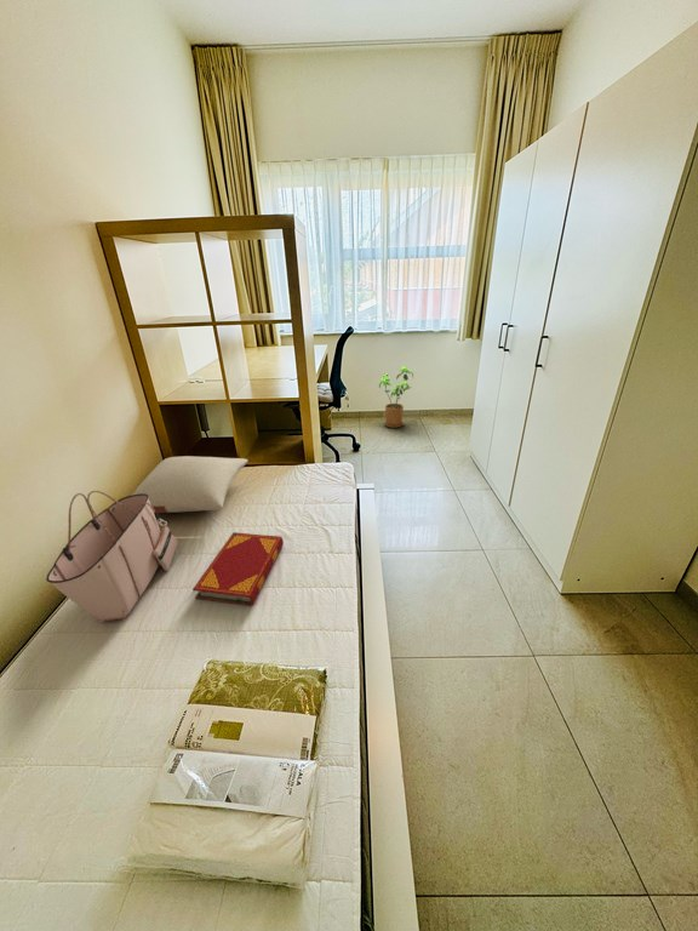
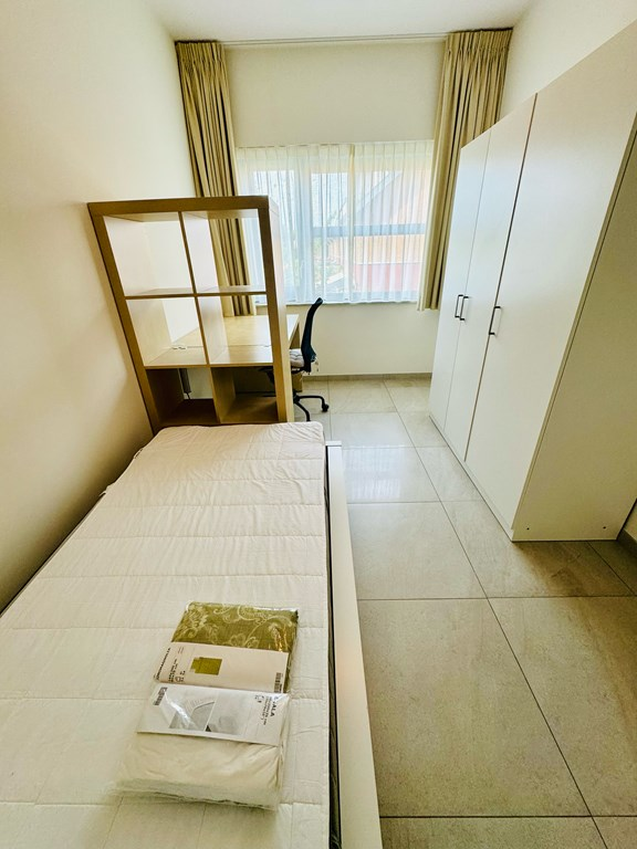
- pillow [130,455,250,514]
- hardback book [191,531,285,607]
- house plant [378,365,414,429]
- tote bag [45,490,179,623]
